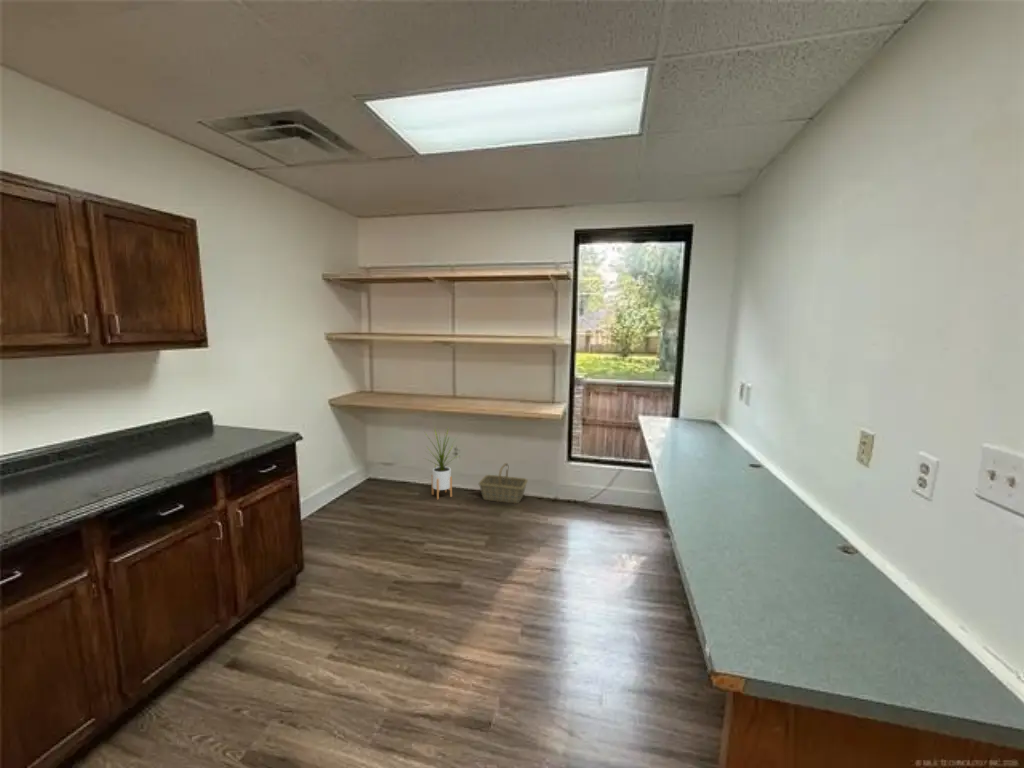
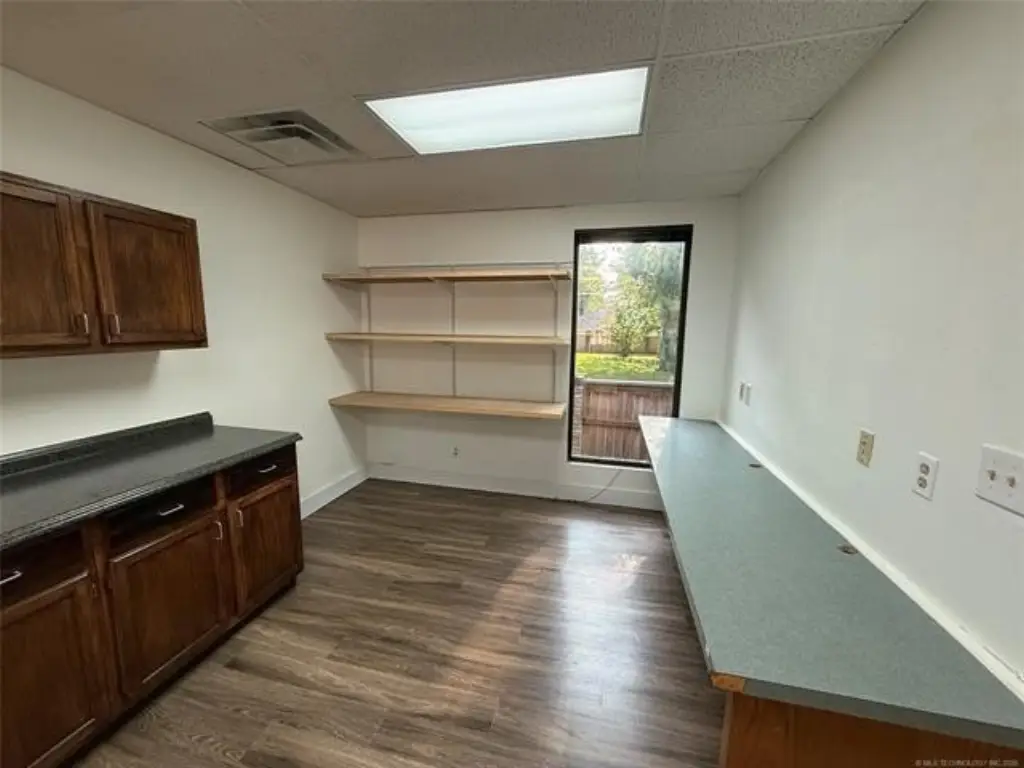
- house plant [423,424,461,500]
- basket [478,462,529,505]
